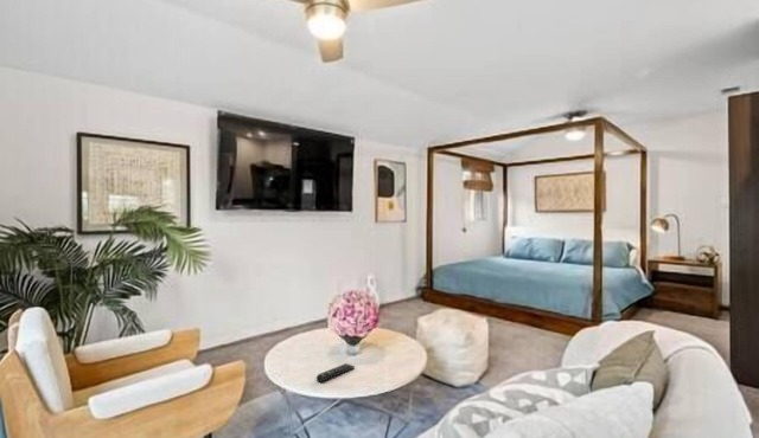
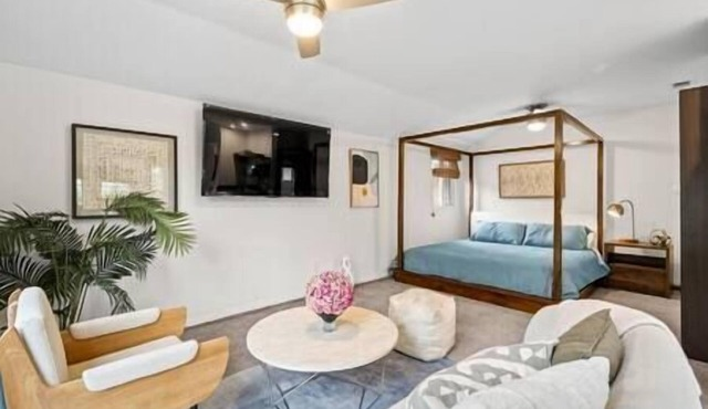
- remote control [315,362,356,384]
